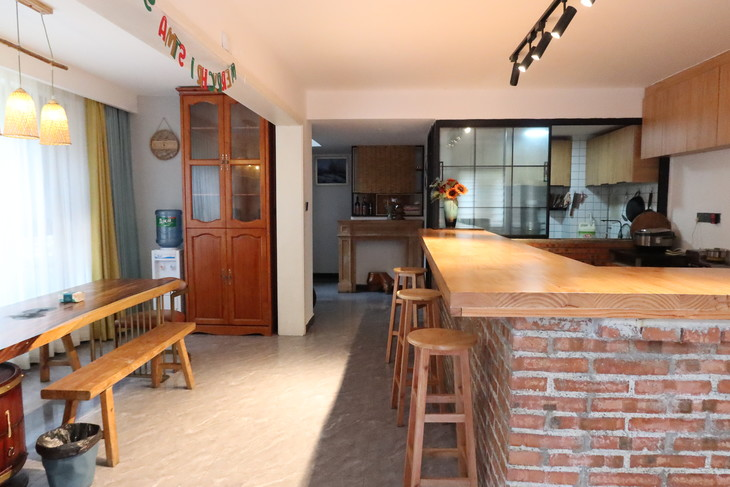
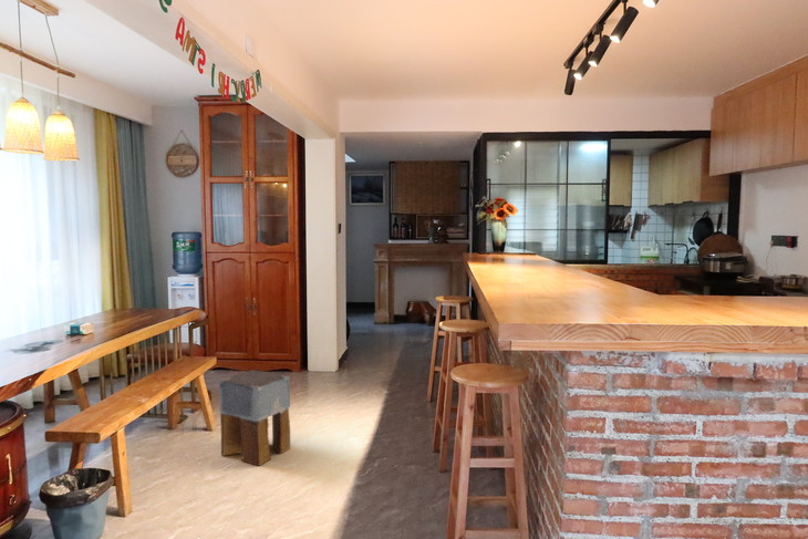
+ stool [218,370,291,467]
